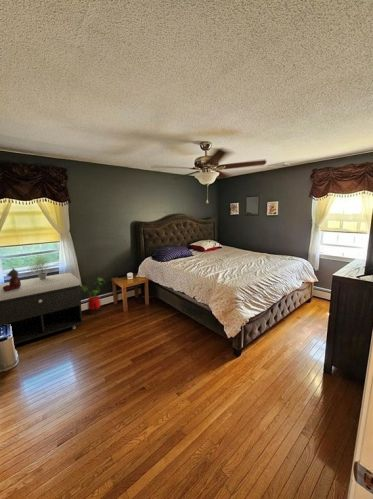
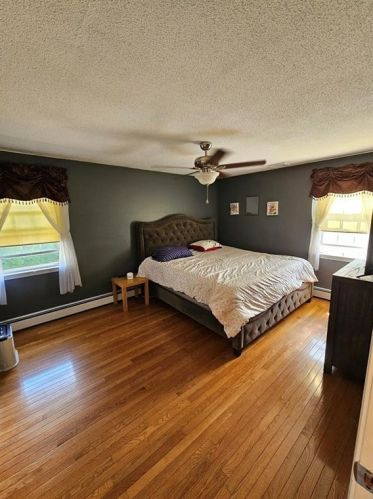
- potted plant [26,252,50,280]
- stuffed bear [3,266,21,292]
- storage bench [0,272,84,345]
- house plant [80,277,106,316]
